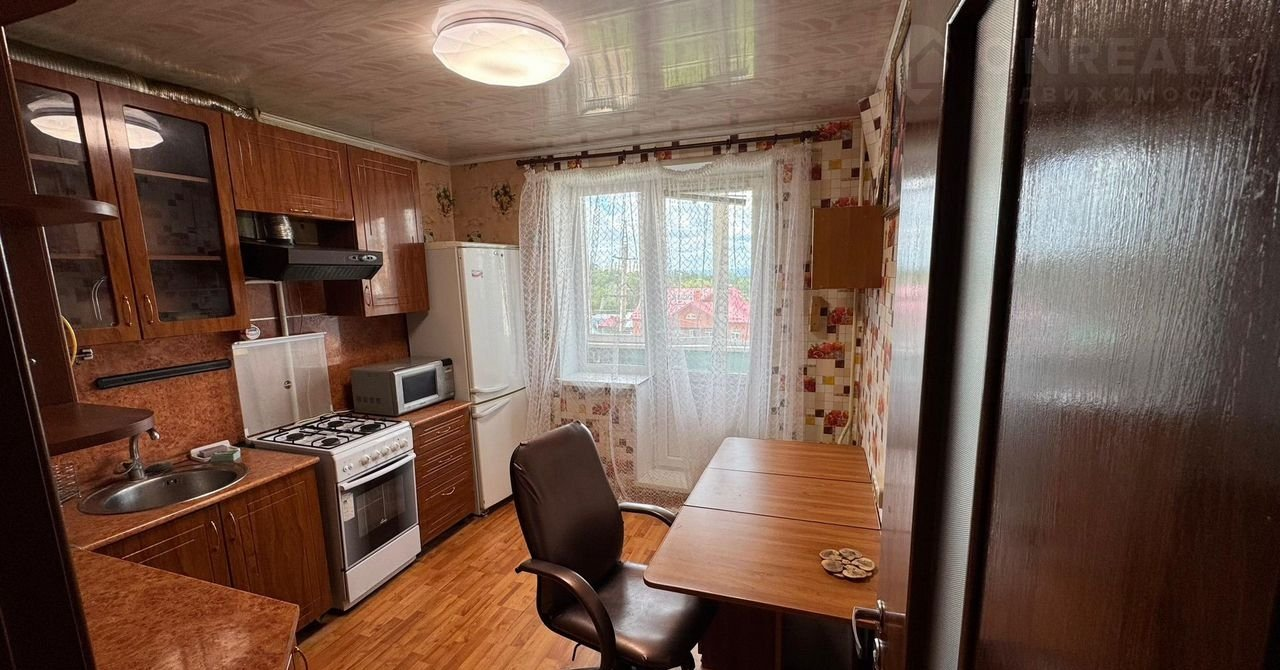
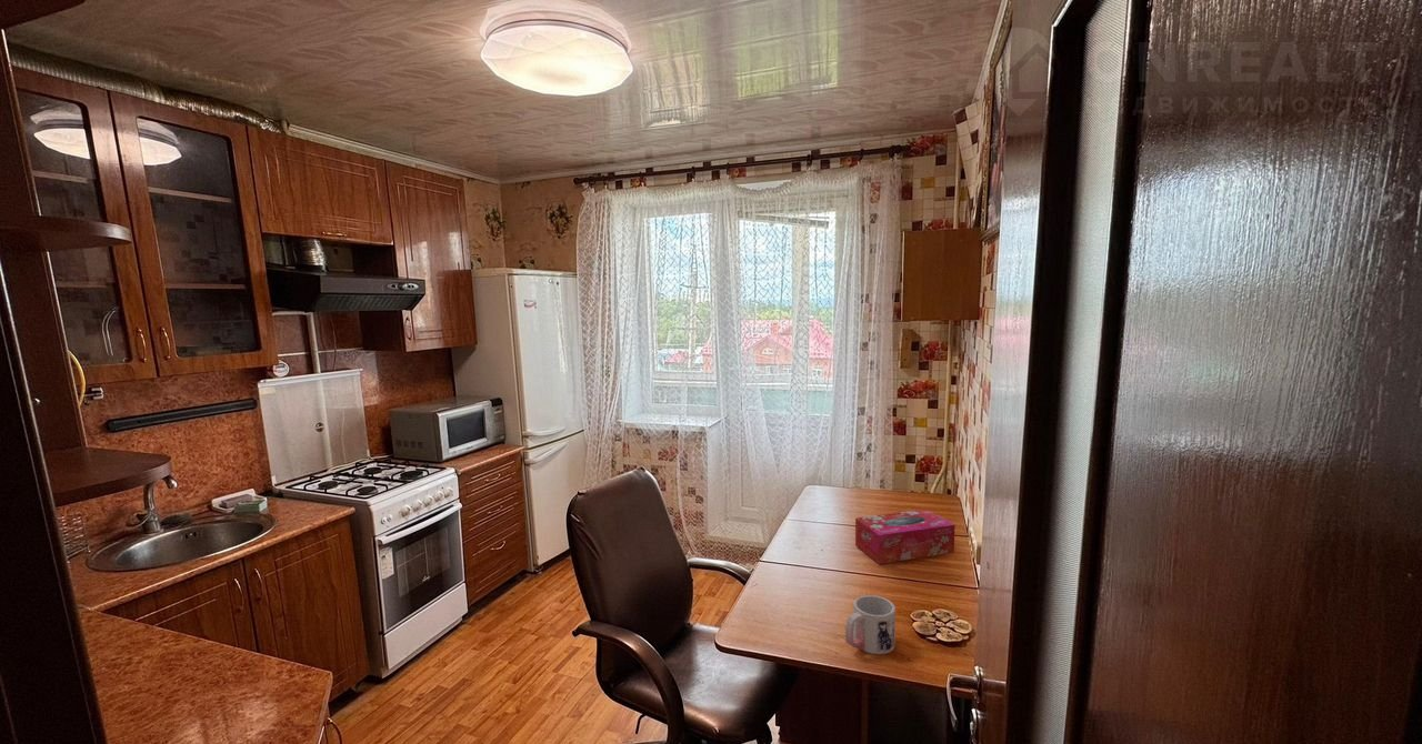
+ mug [844,594,897,655]
+ tissue box [854,509,957,565]
